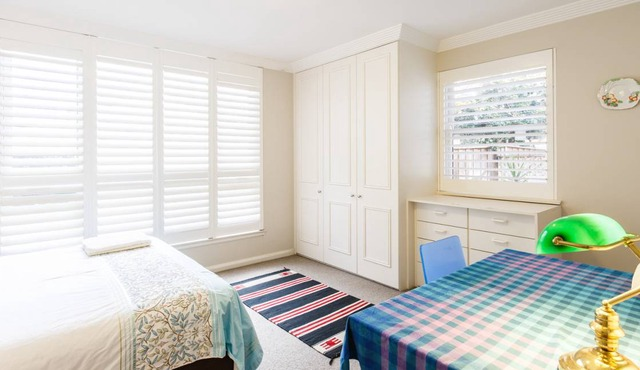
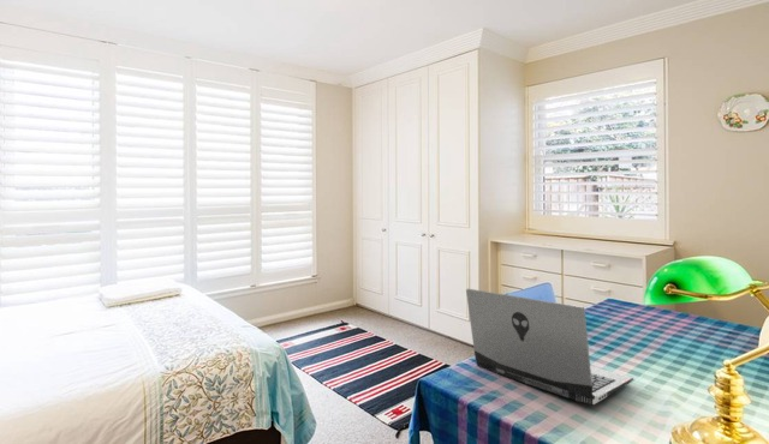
+ laptop computer [465,288,634,406]
